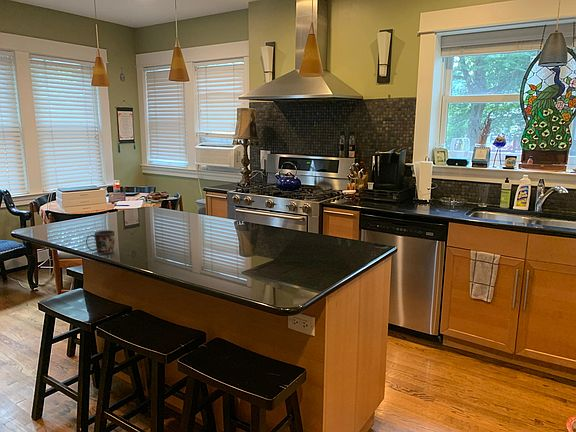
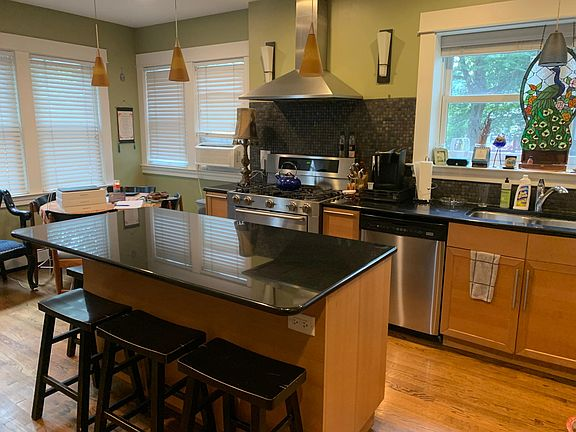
- mug [85,229,116,255]
